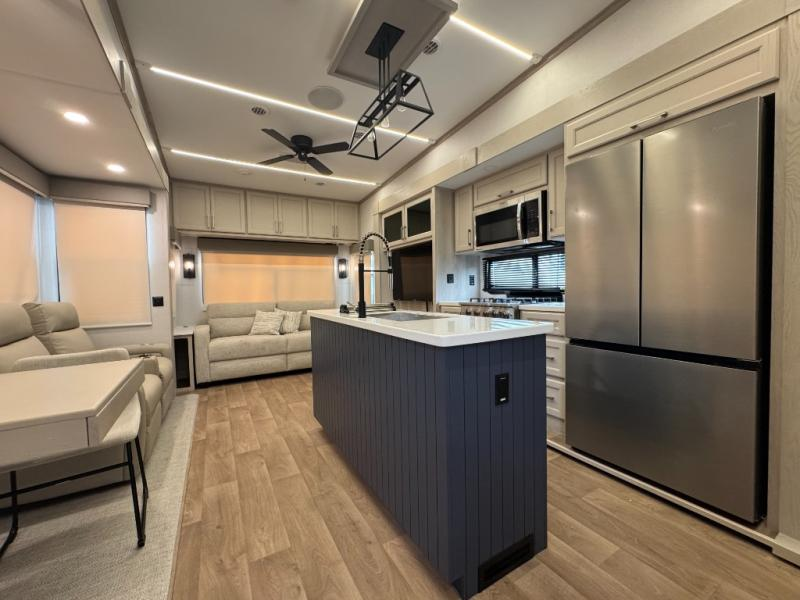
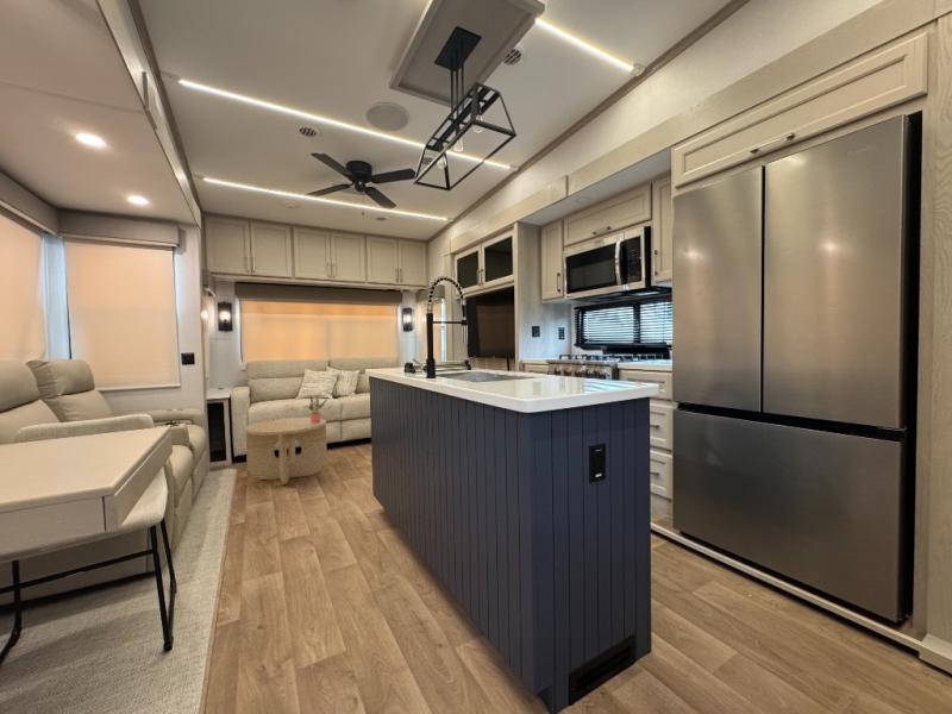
+ potted plant [302,394,330,422]
+ side table [244,416,328,486]
